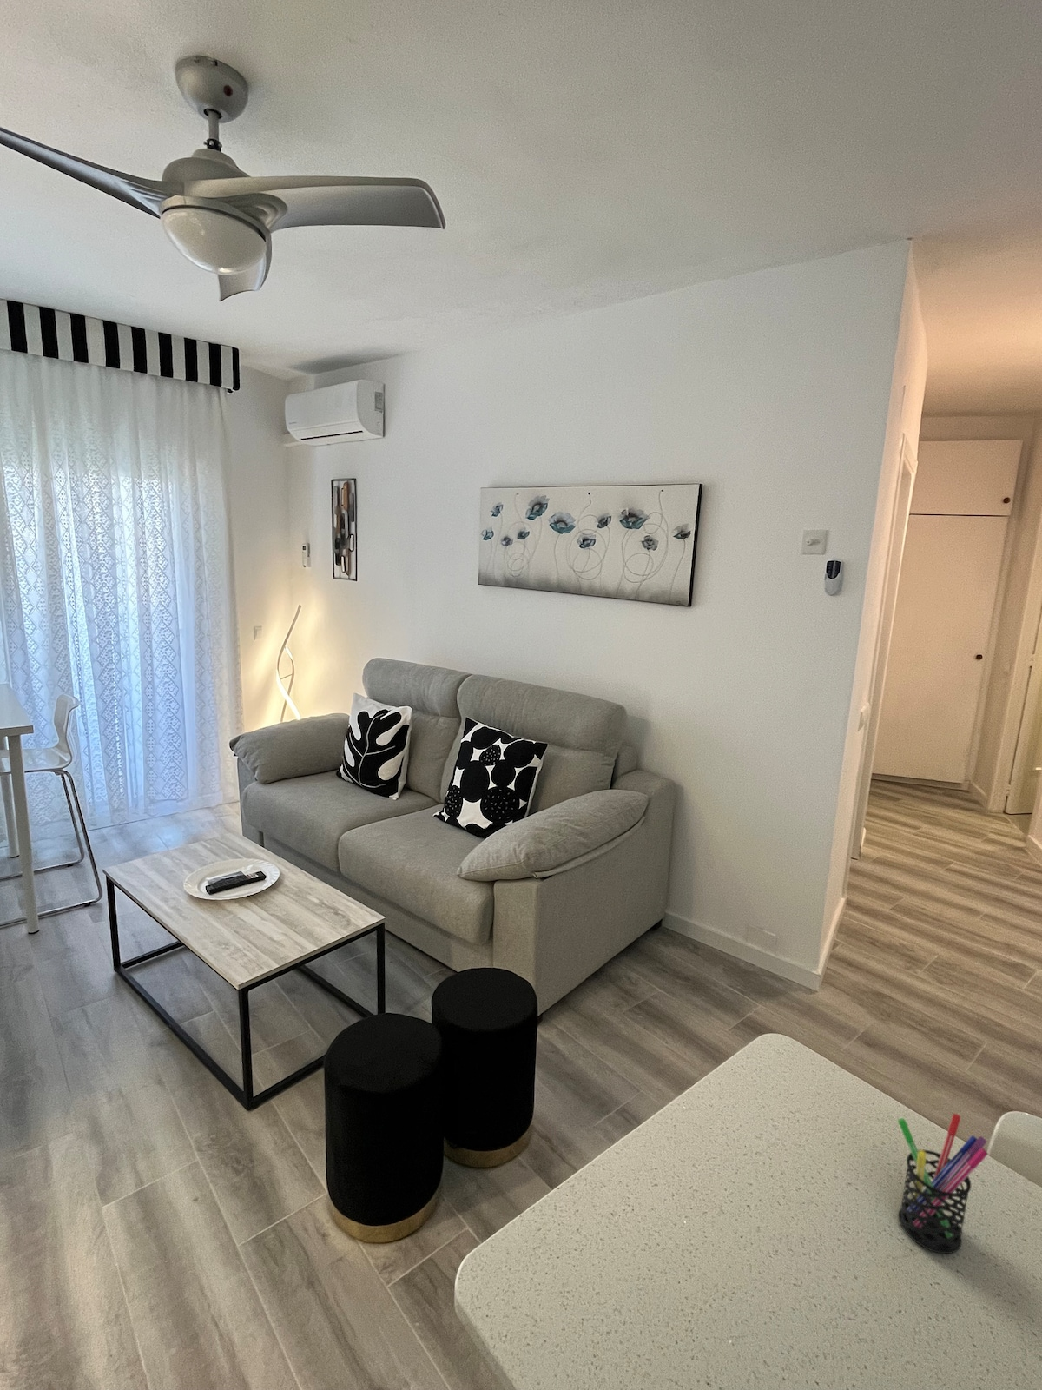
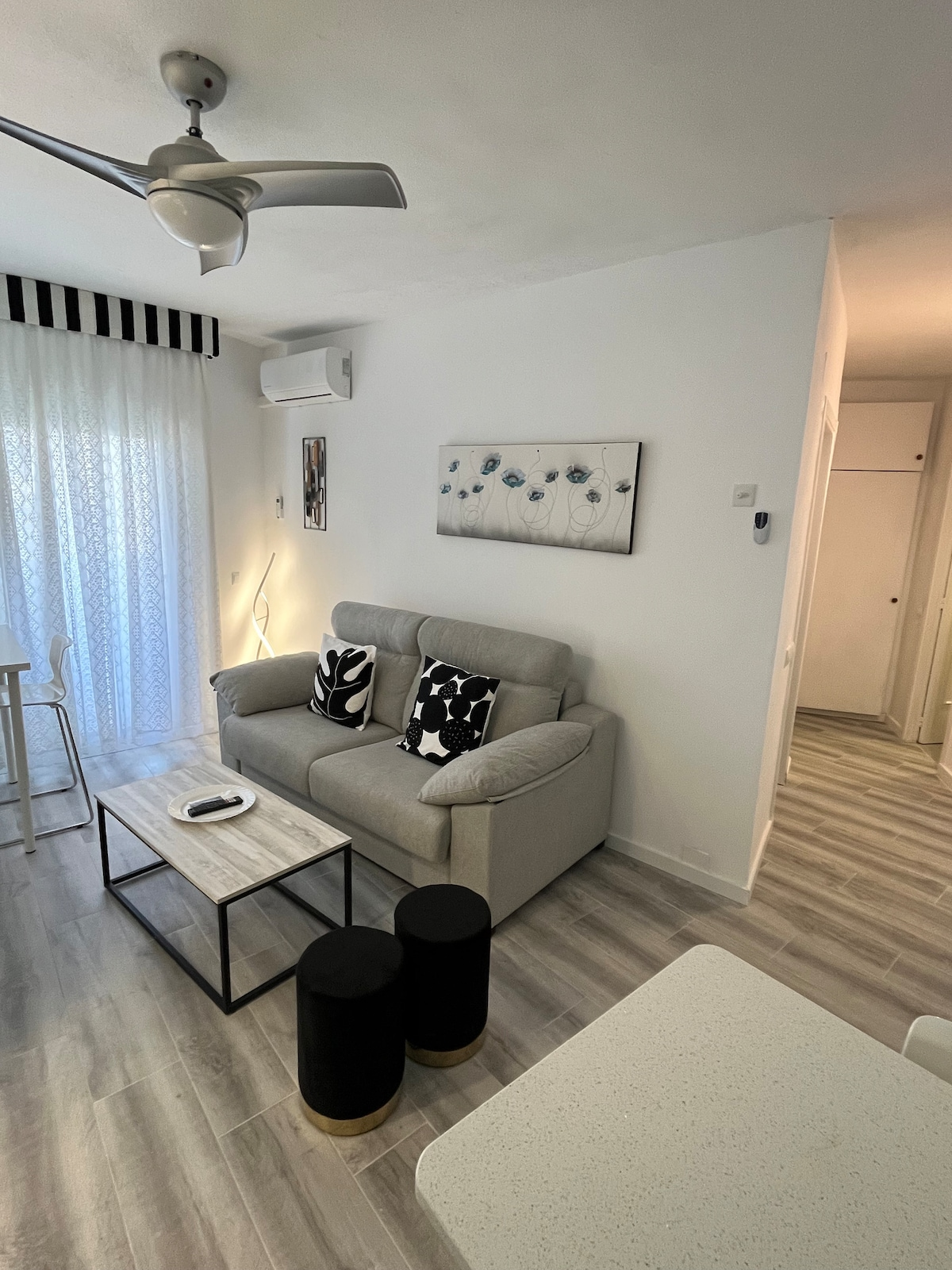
- pen holder [898,1113,989,1254]
